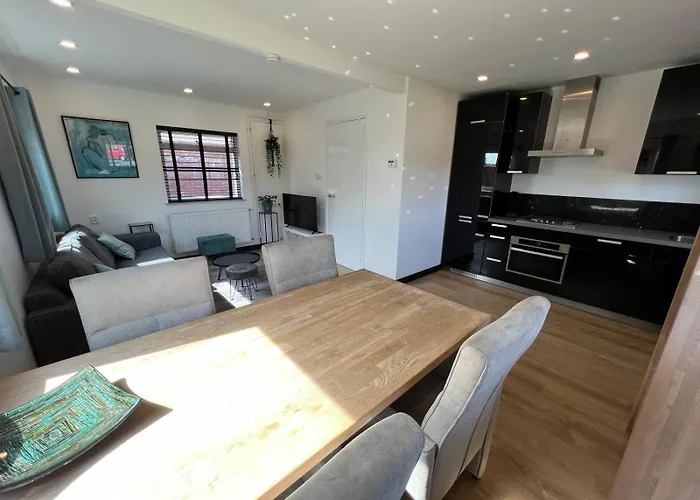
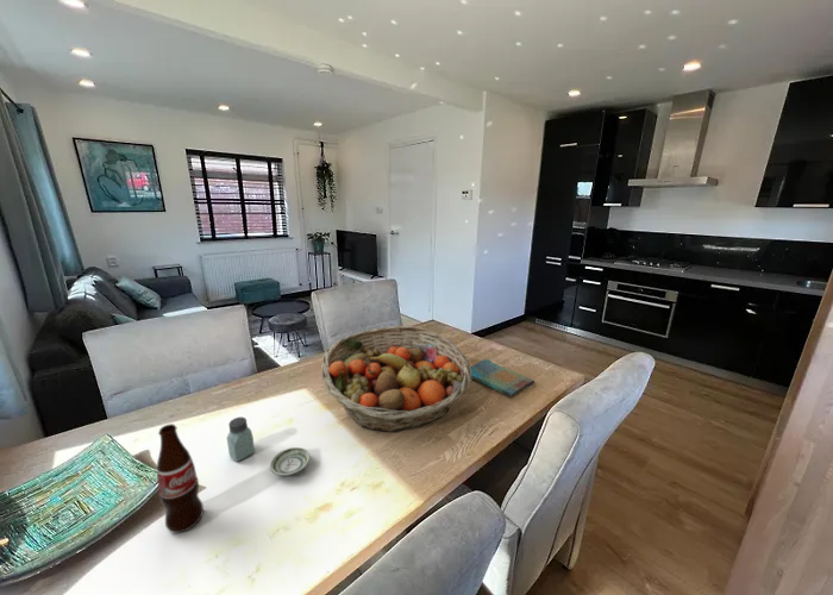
+ fruit basket [320,325,472,433]
+ saucer [269,446,311,477]
+ saltshaker [226,416,256,463]
+ dish towel [470,358,536,399]
+ bottle [156,422,205,534]
